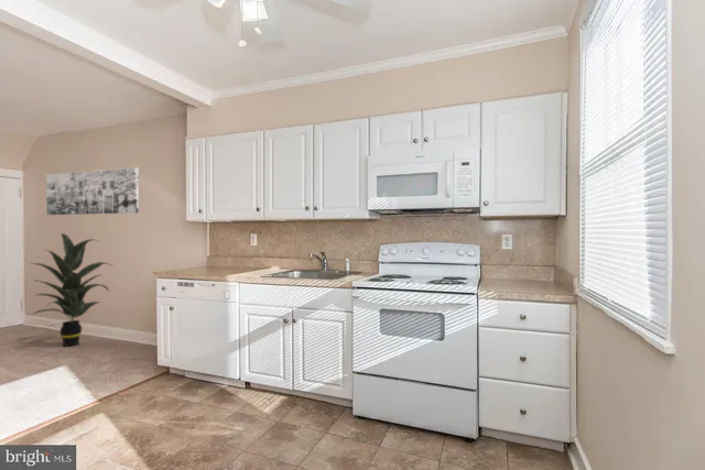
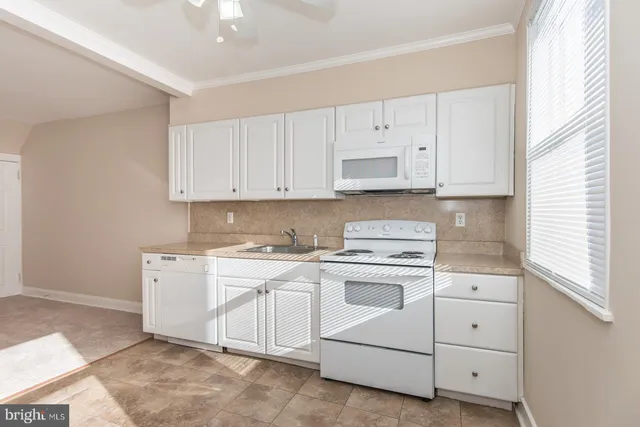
- indoor plant [30,232,113,348]
- wall art [45,166,140,216]
